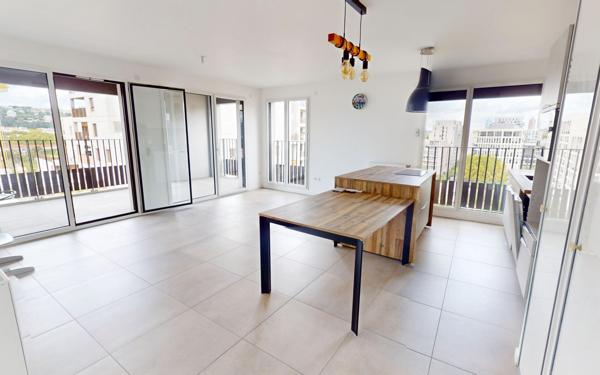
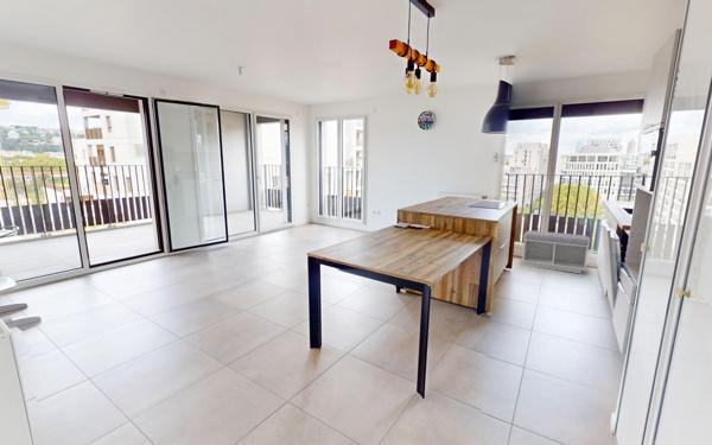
+ bench [521,229,591,274]
